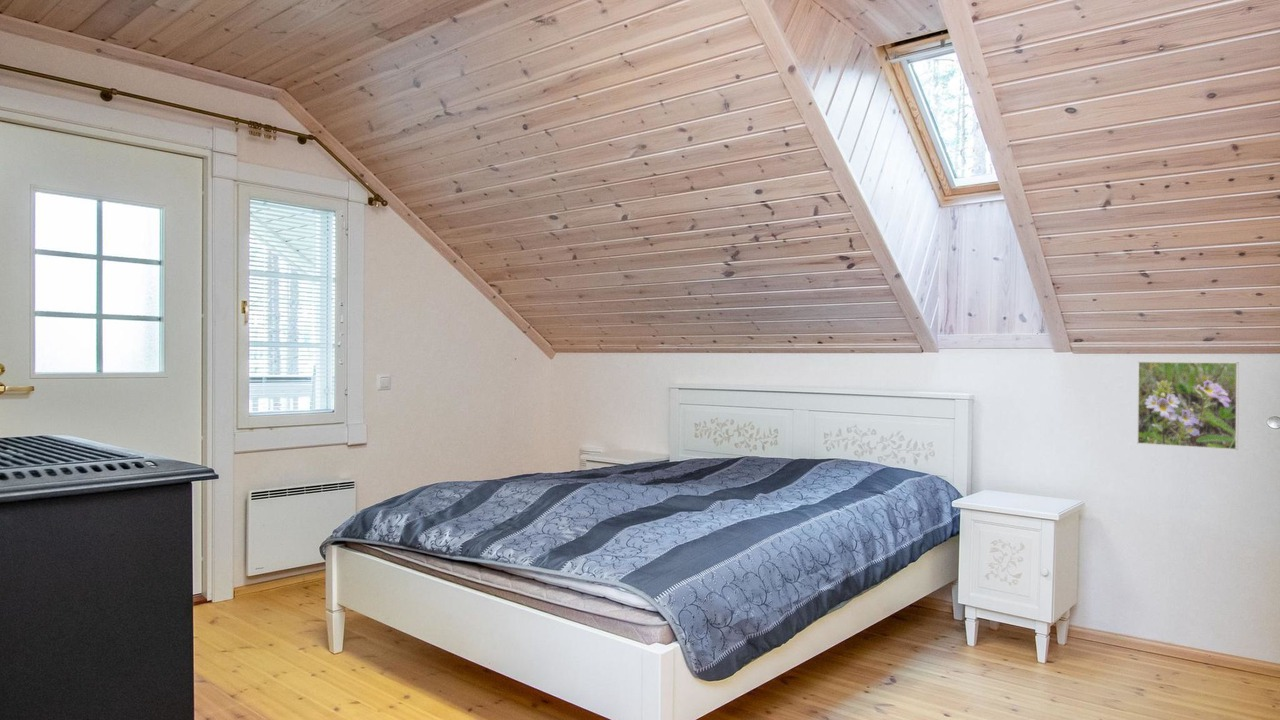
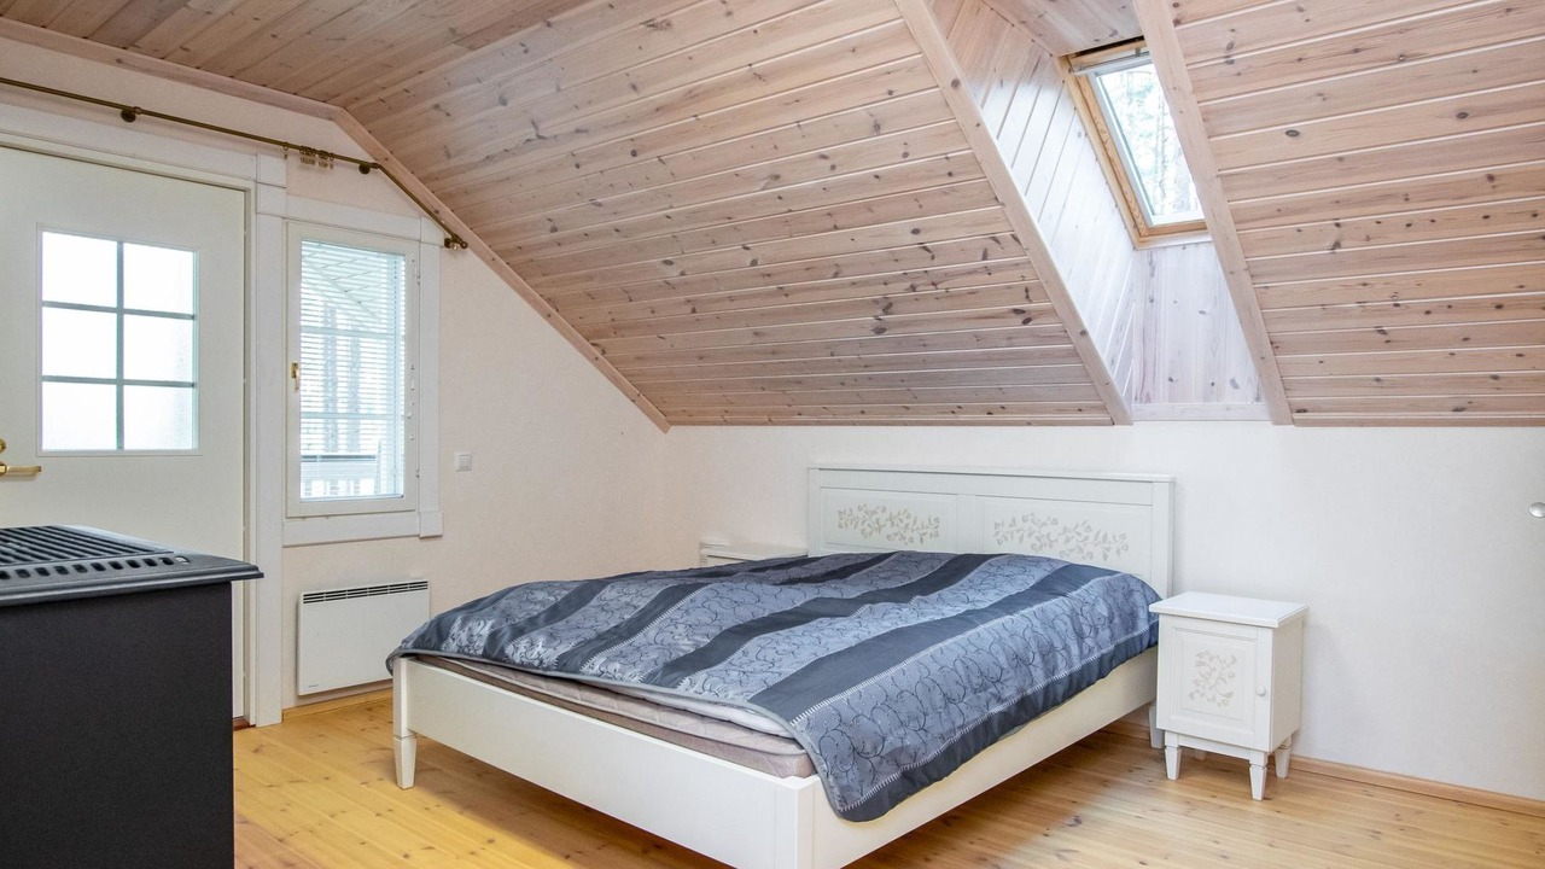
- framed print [1136,360,1240,451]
